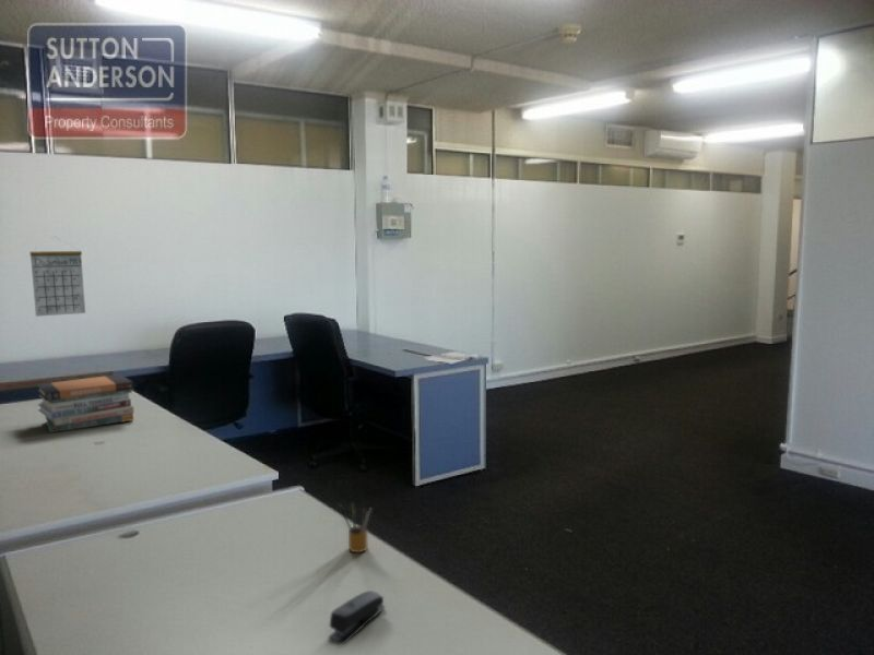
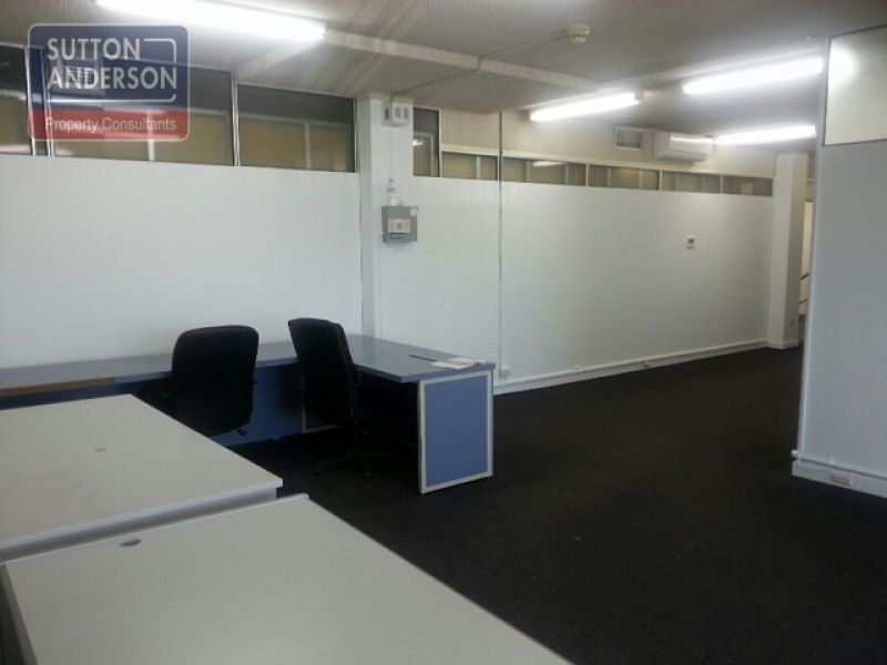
- book stack [35,373,135,433]
- stapler [328,590,386,645]
- calendar [28,236,86,318]
- pencil box [338,501,373,553]
